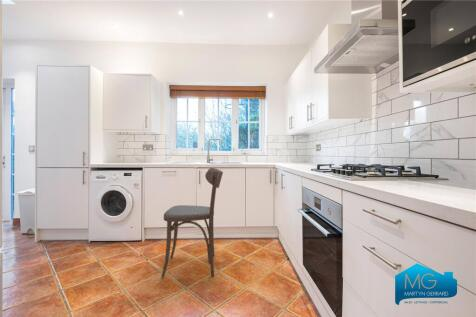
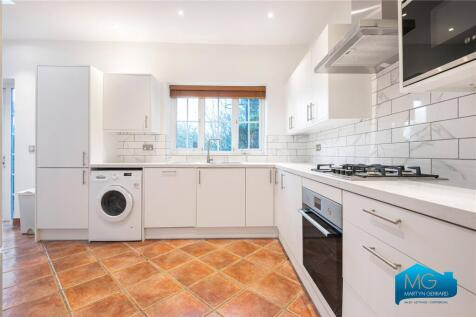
- dining chair [160,167,224,279]
